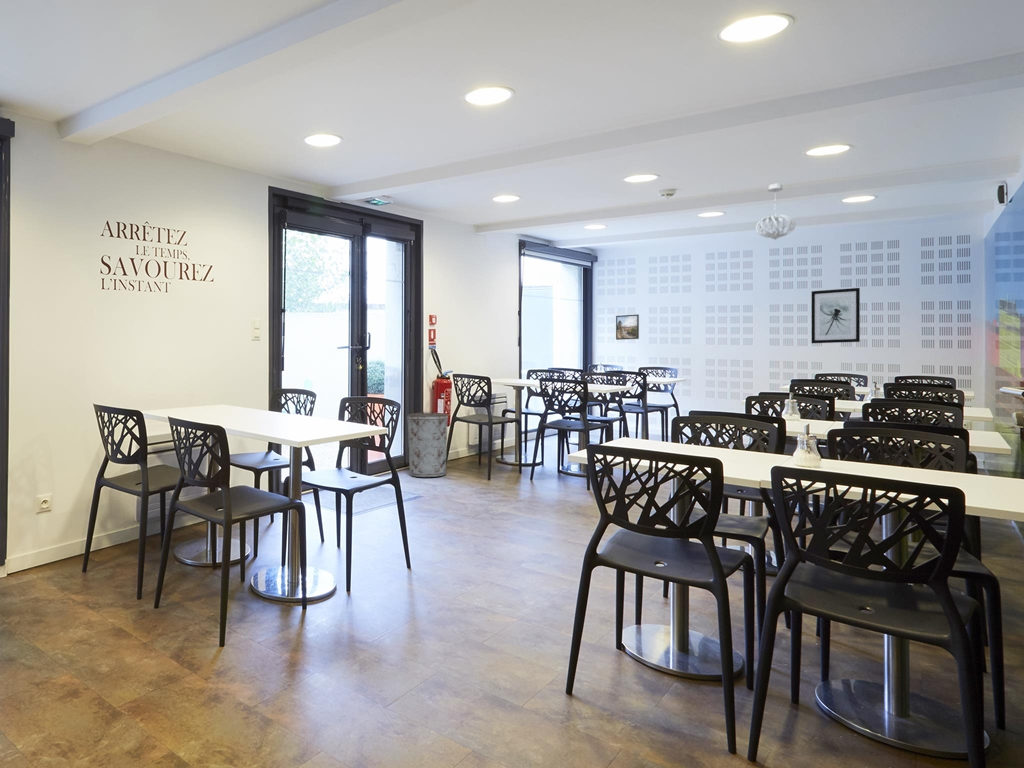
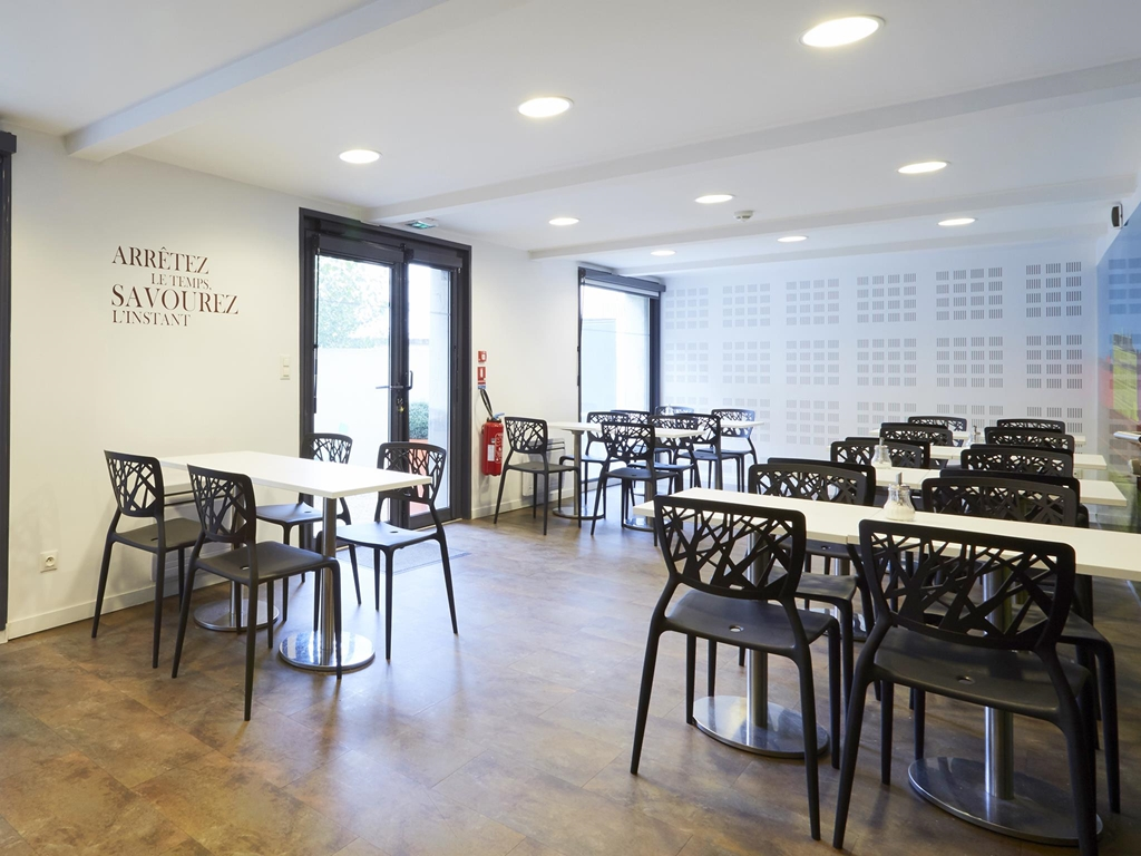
- trash can [406,410,449,478]
- pendant light [755,183,796,241]
- wall art [811,287,861,344]
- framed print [615,314,640,341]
